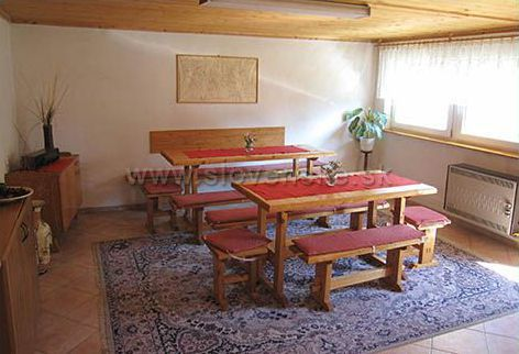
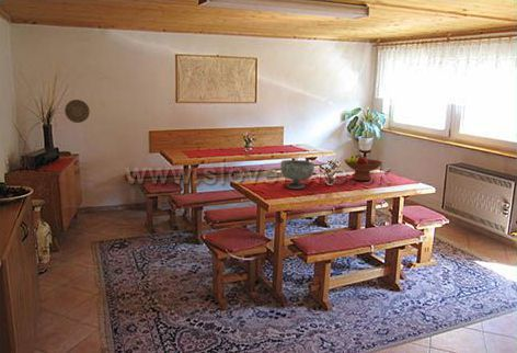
+ decorative plate [64,99,91,124]
+ decorative bowl [279,159,315,190]
+ fruit bowl [343,153,383,182]
